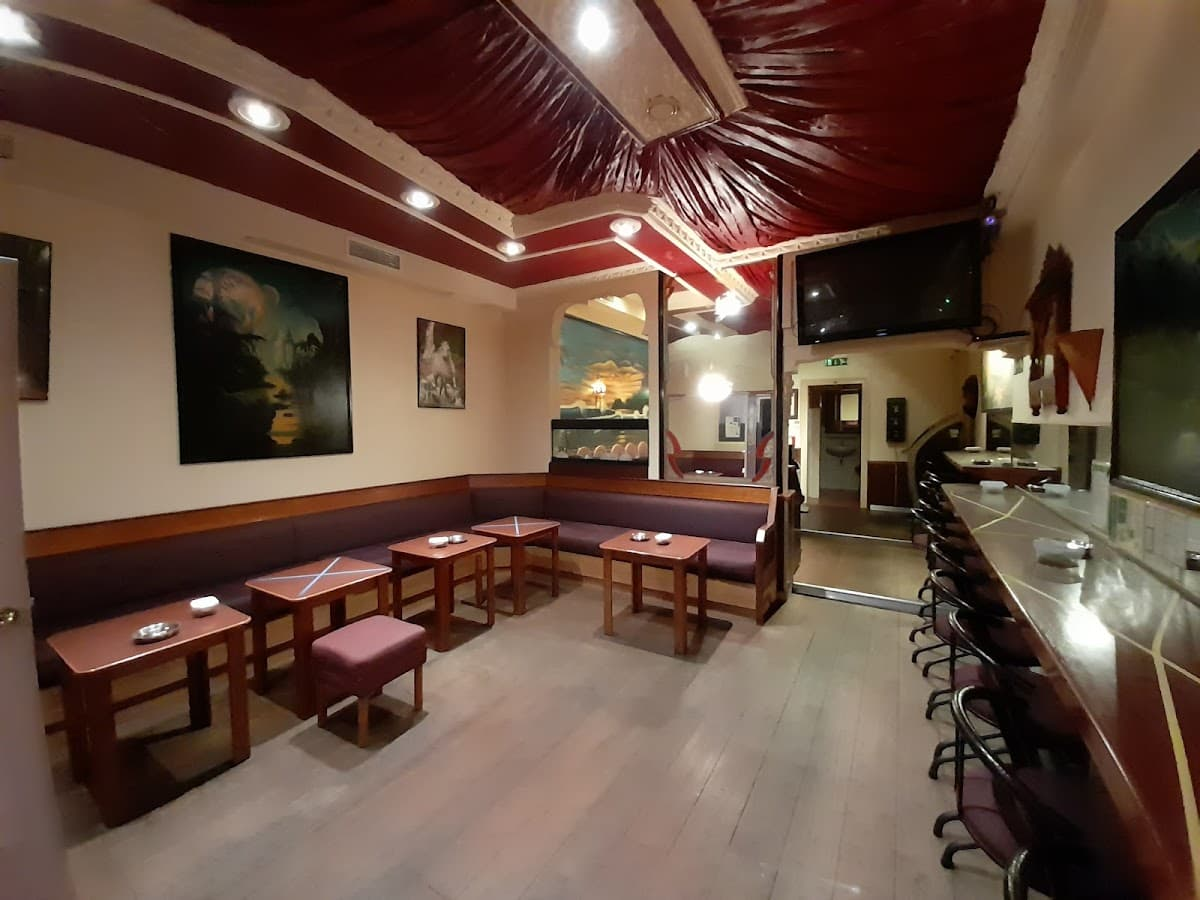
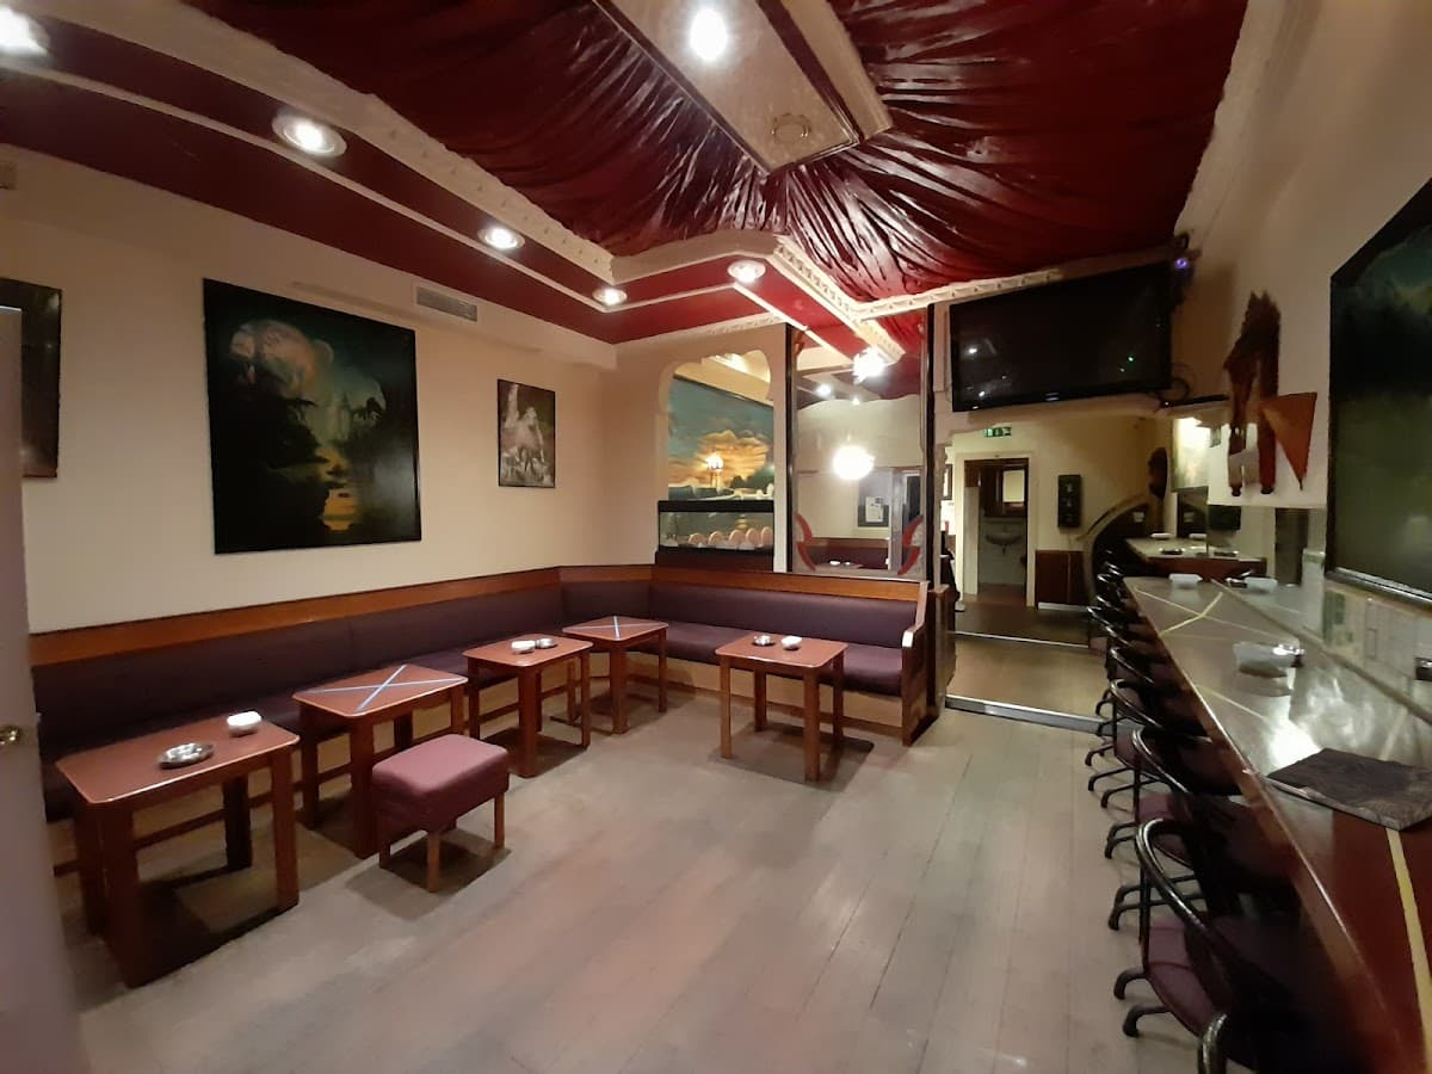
+ ashtray [1242,747,1432,832]
